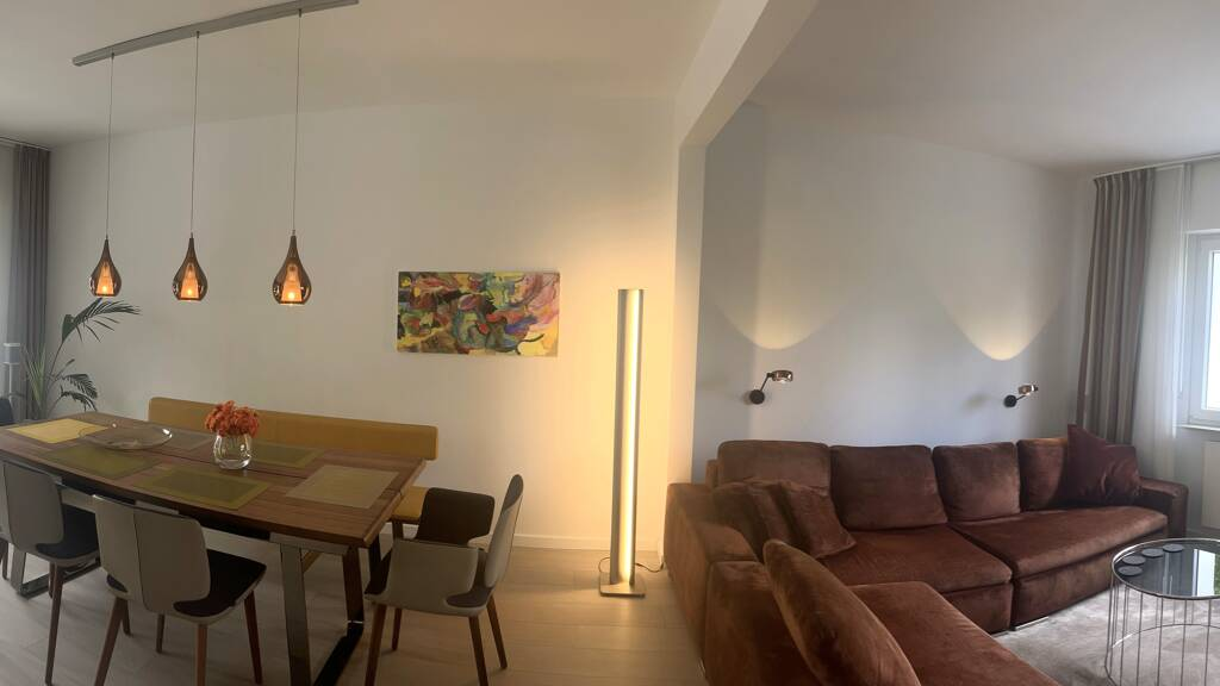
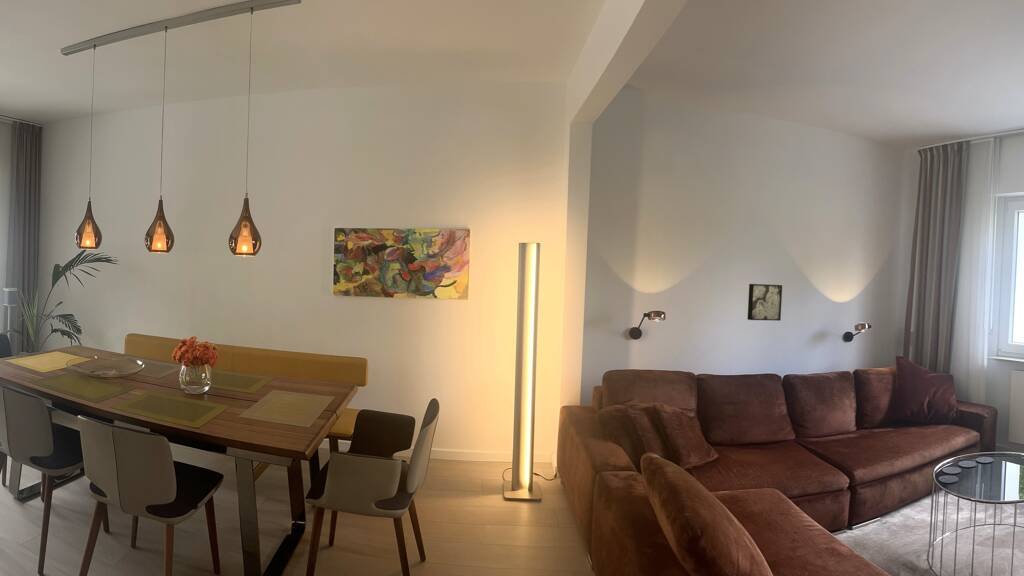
+ wall art [747,283,783,322]
